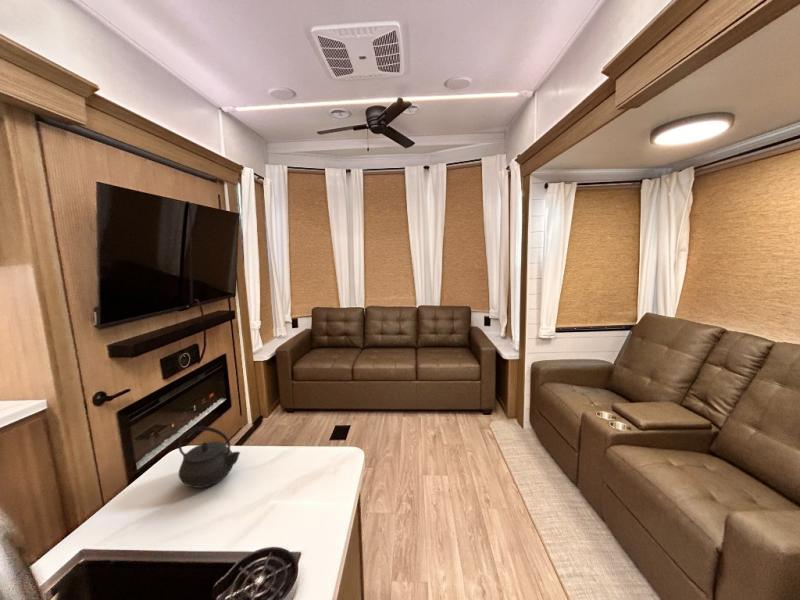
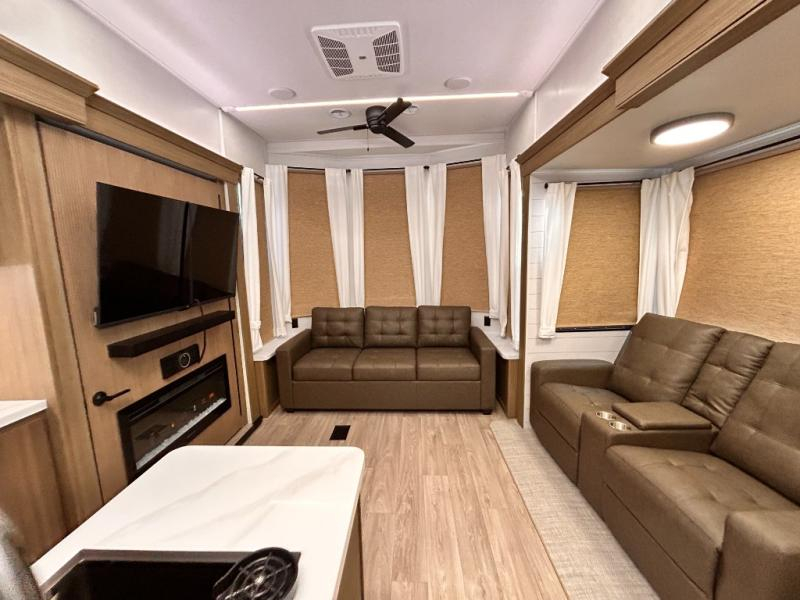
- kettle [177,426,241,489]
